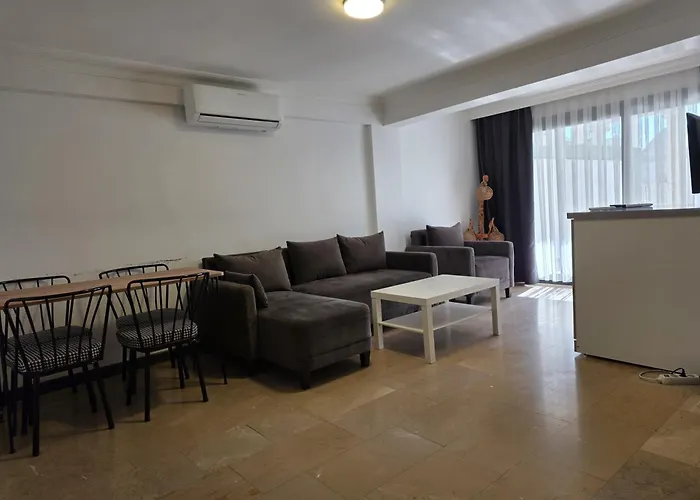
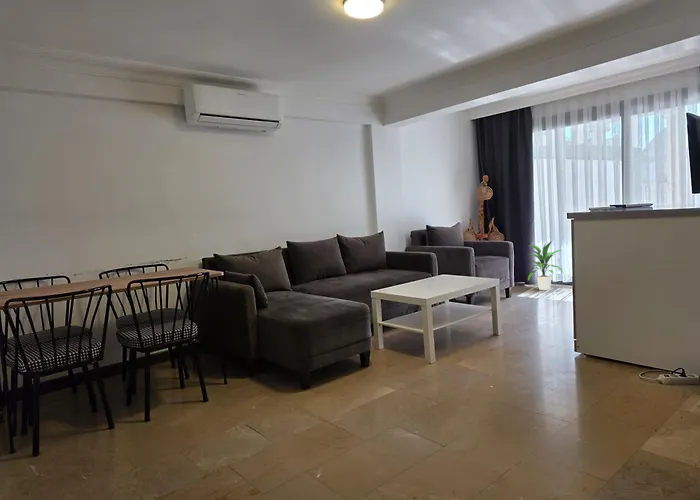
+ indoor plant [527,240,564,291]
